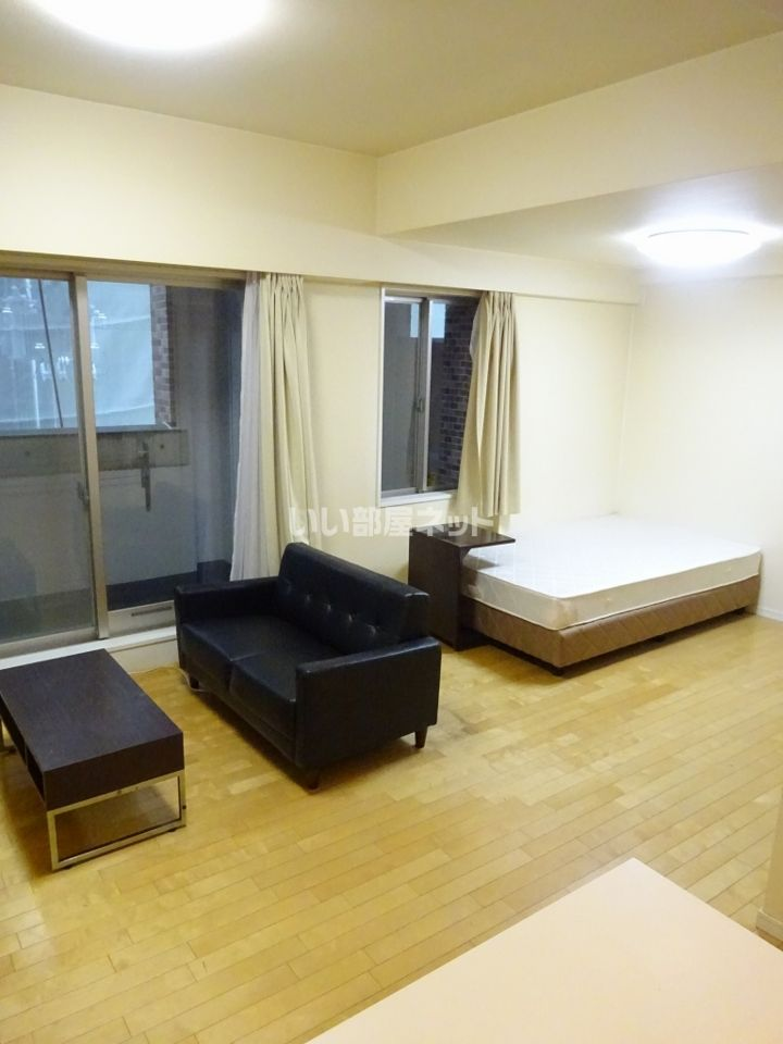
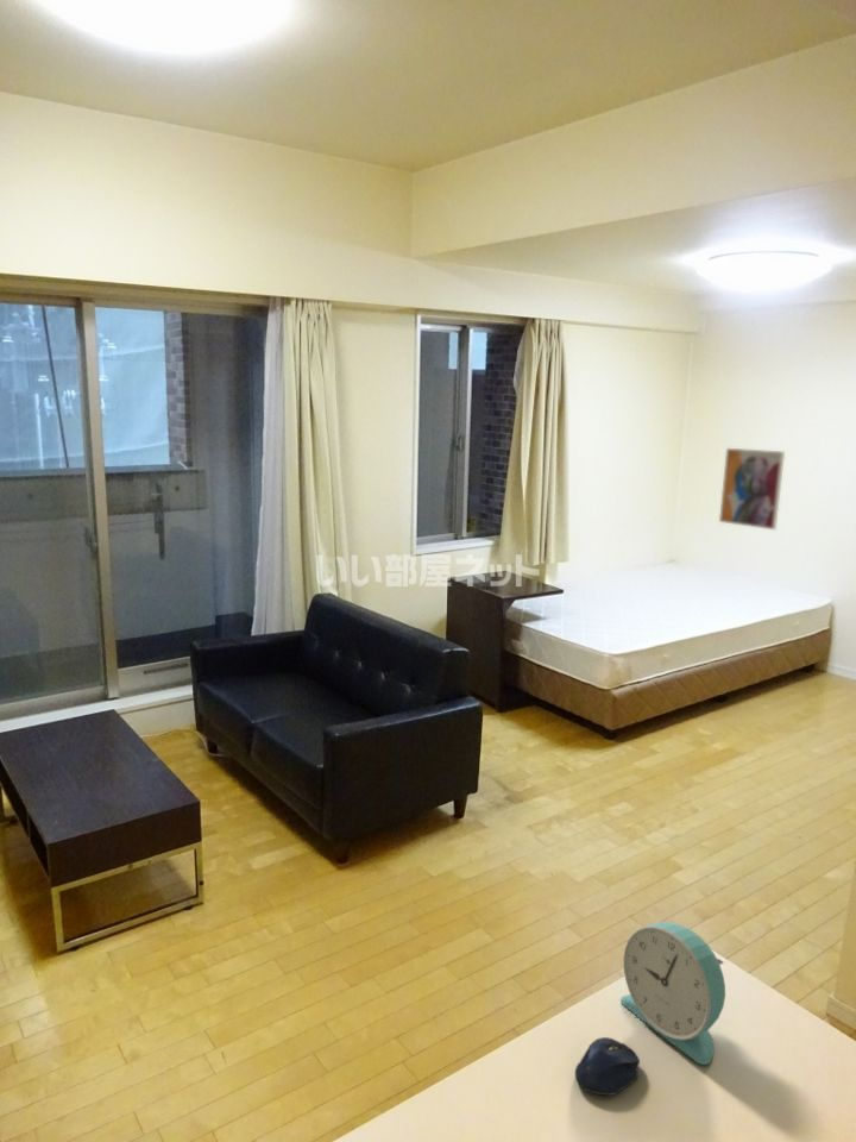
+ computer mouse [574,1036,641,1097]
+ wall art [718,447,786,531]
+ alarm clock [619,921,726,1066]
